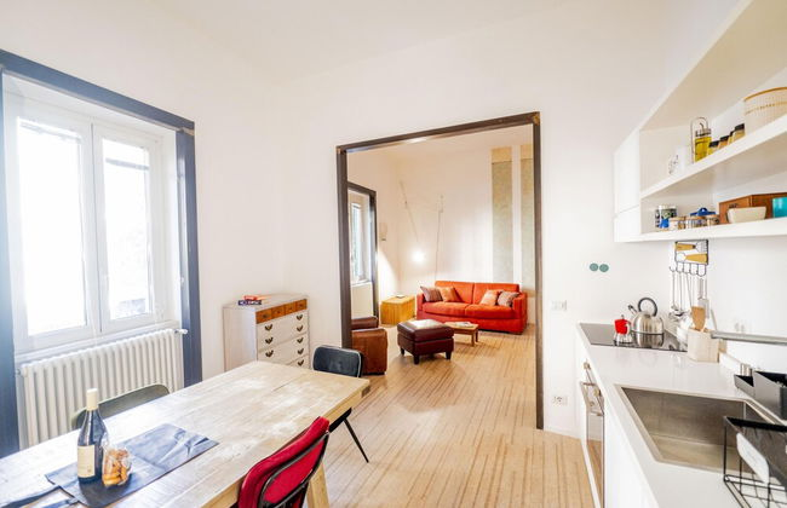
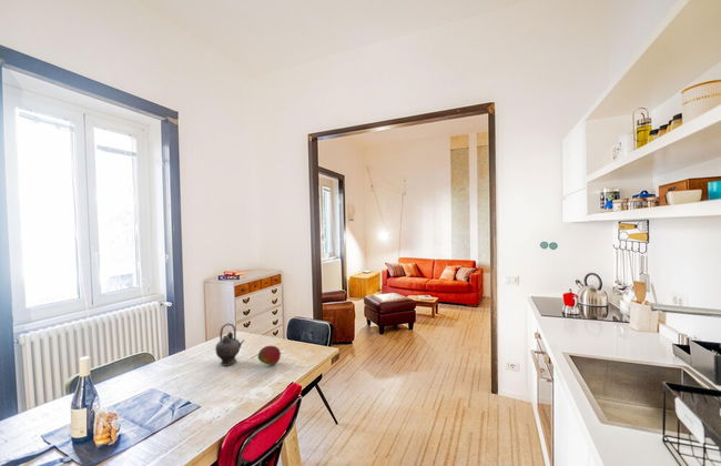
+ teapot [214,323,246,367]
+ fruit [257,345,283,366]
